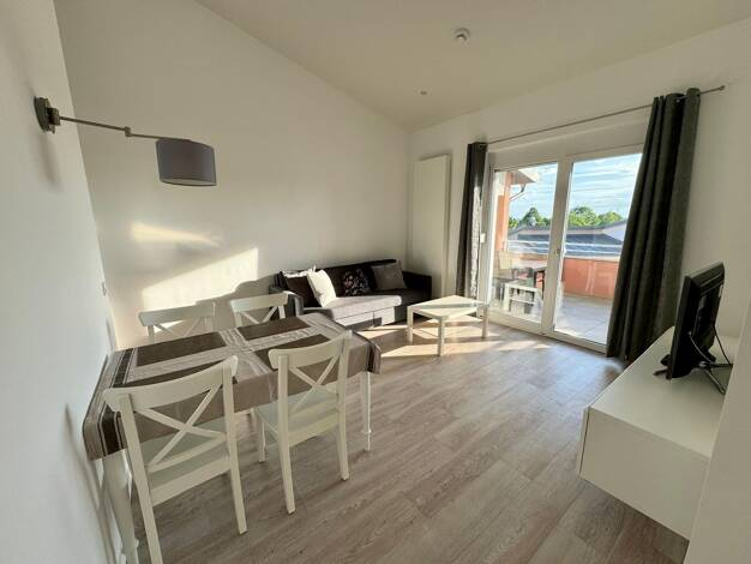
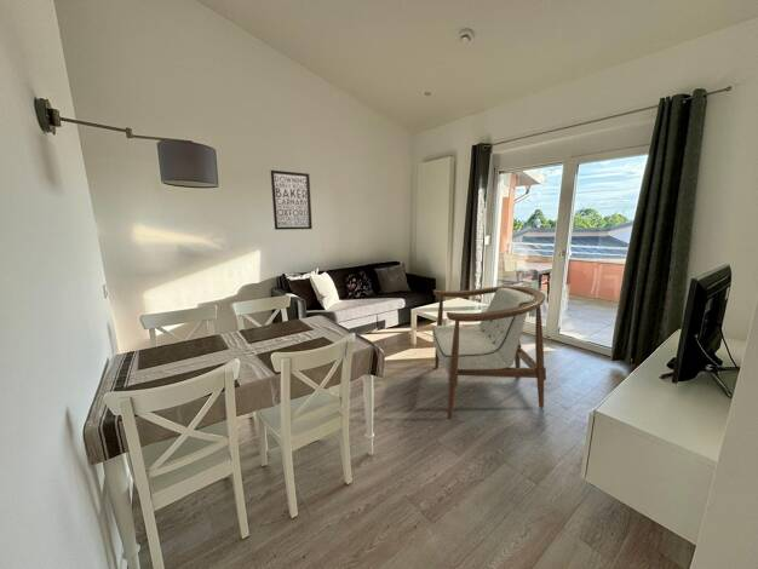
+ armchair [431,284,547,419]
+ wall art [270,169,314,231]
